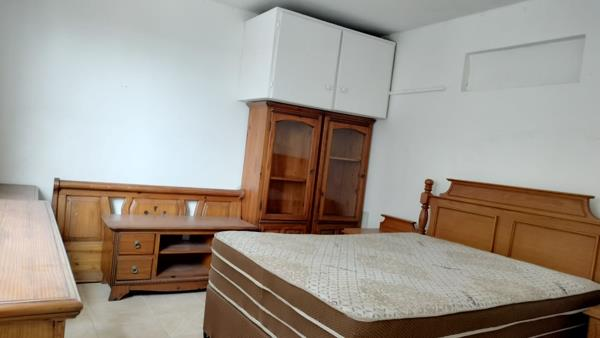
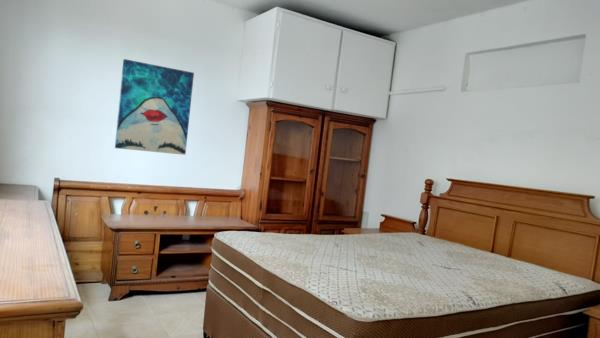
+ wall art [114,58,195,156]
